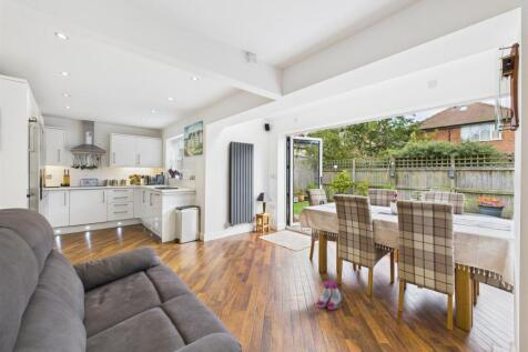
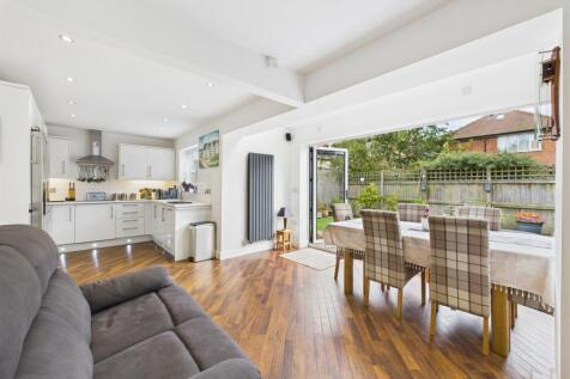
- boots [316,280,343,311]
